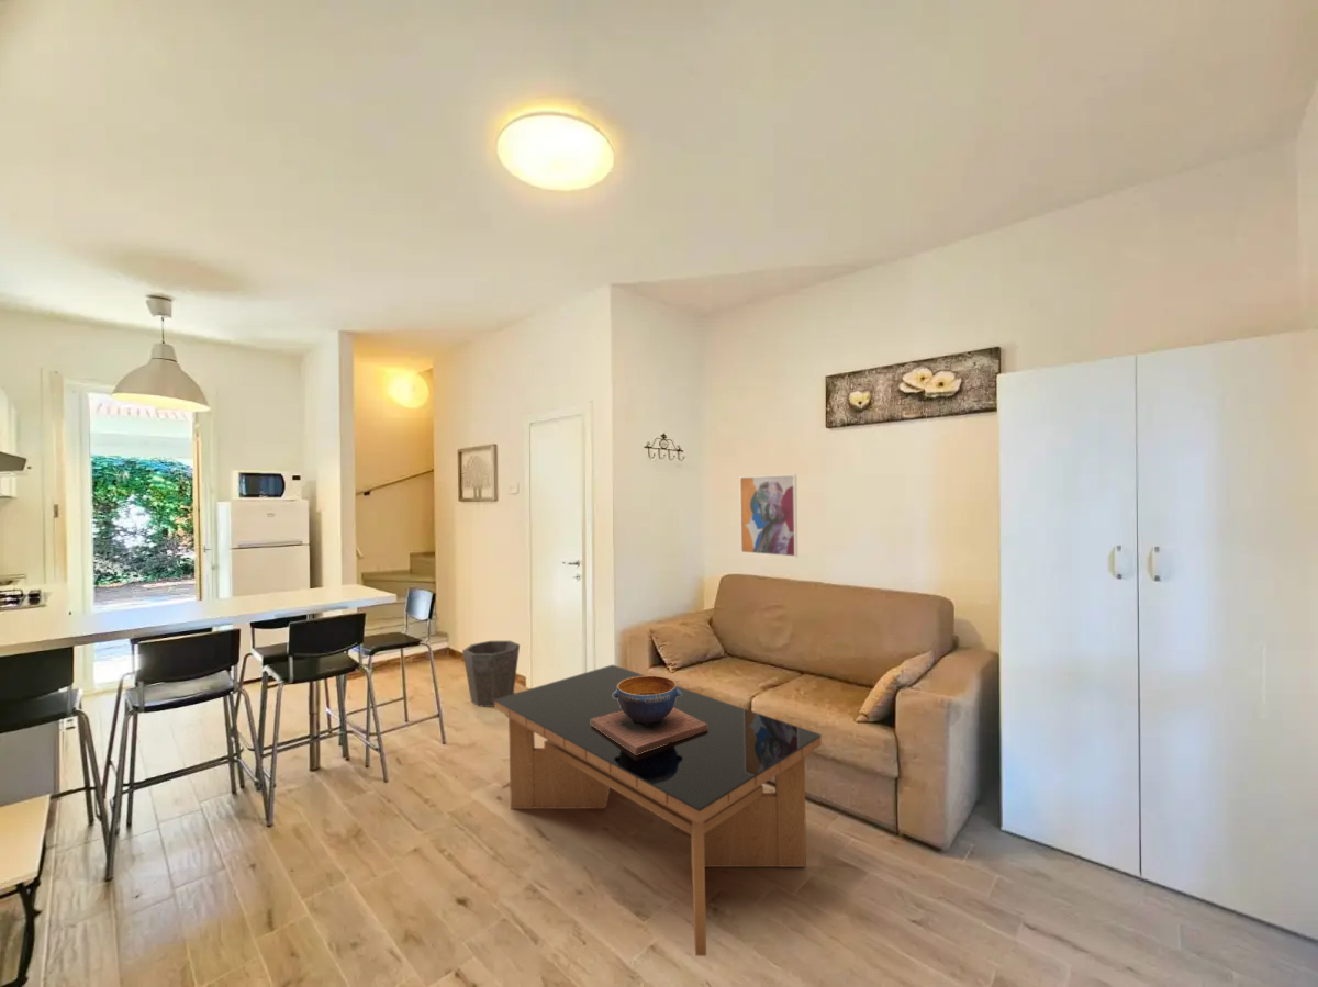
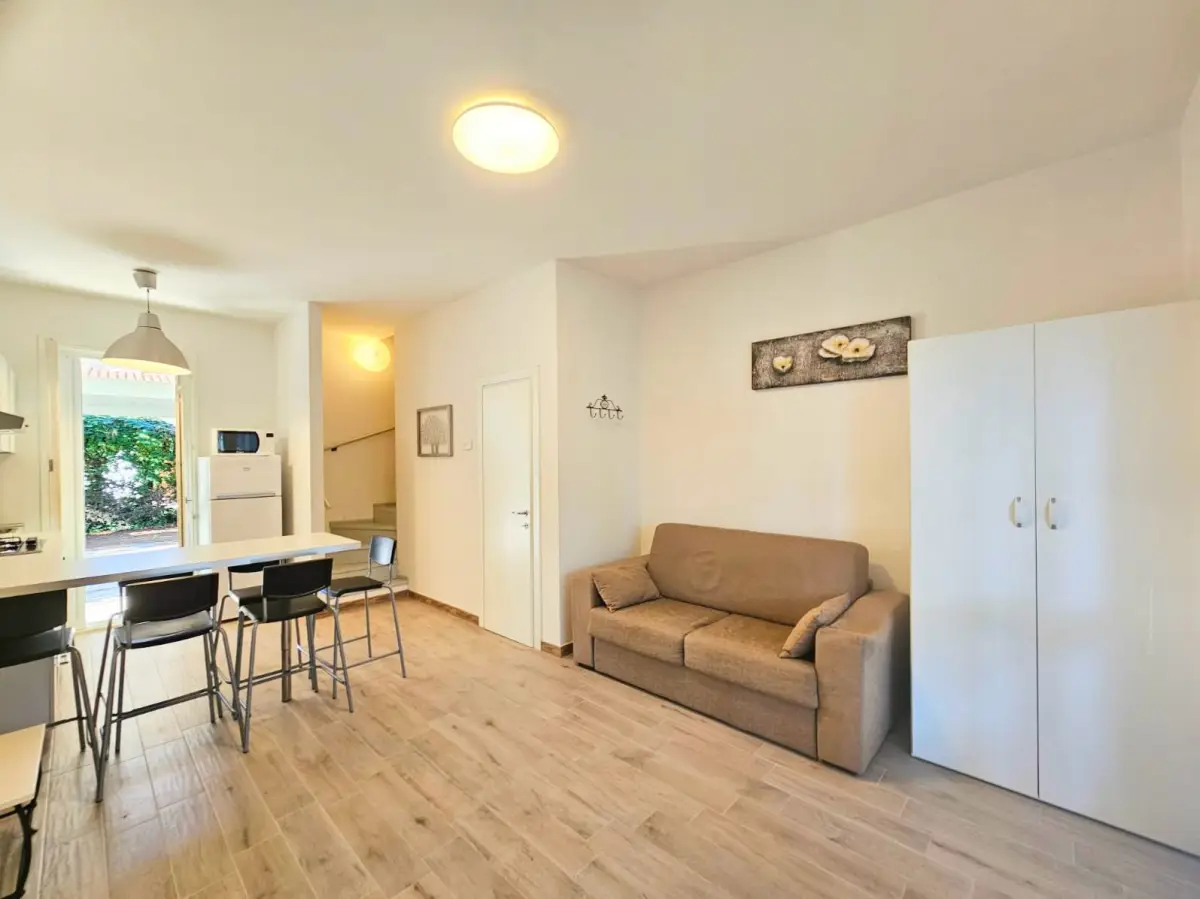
- waste bin [461,640,521,708]
- wall art [738,473,798,559]
- coffee table [494,664,823,957]
- decorative bowl [591,675,707,754]
